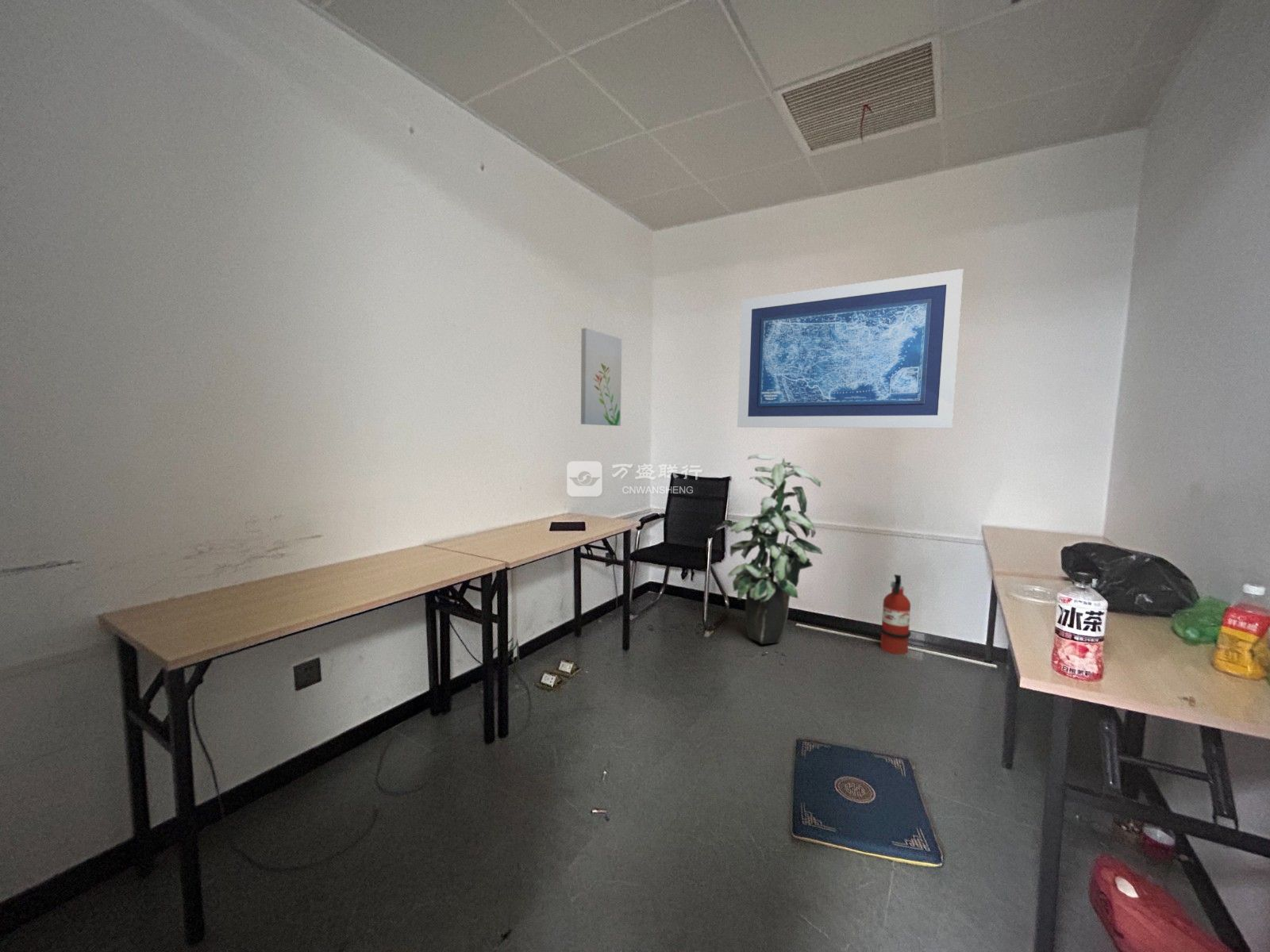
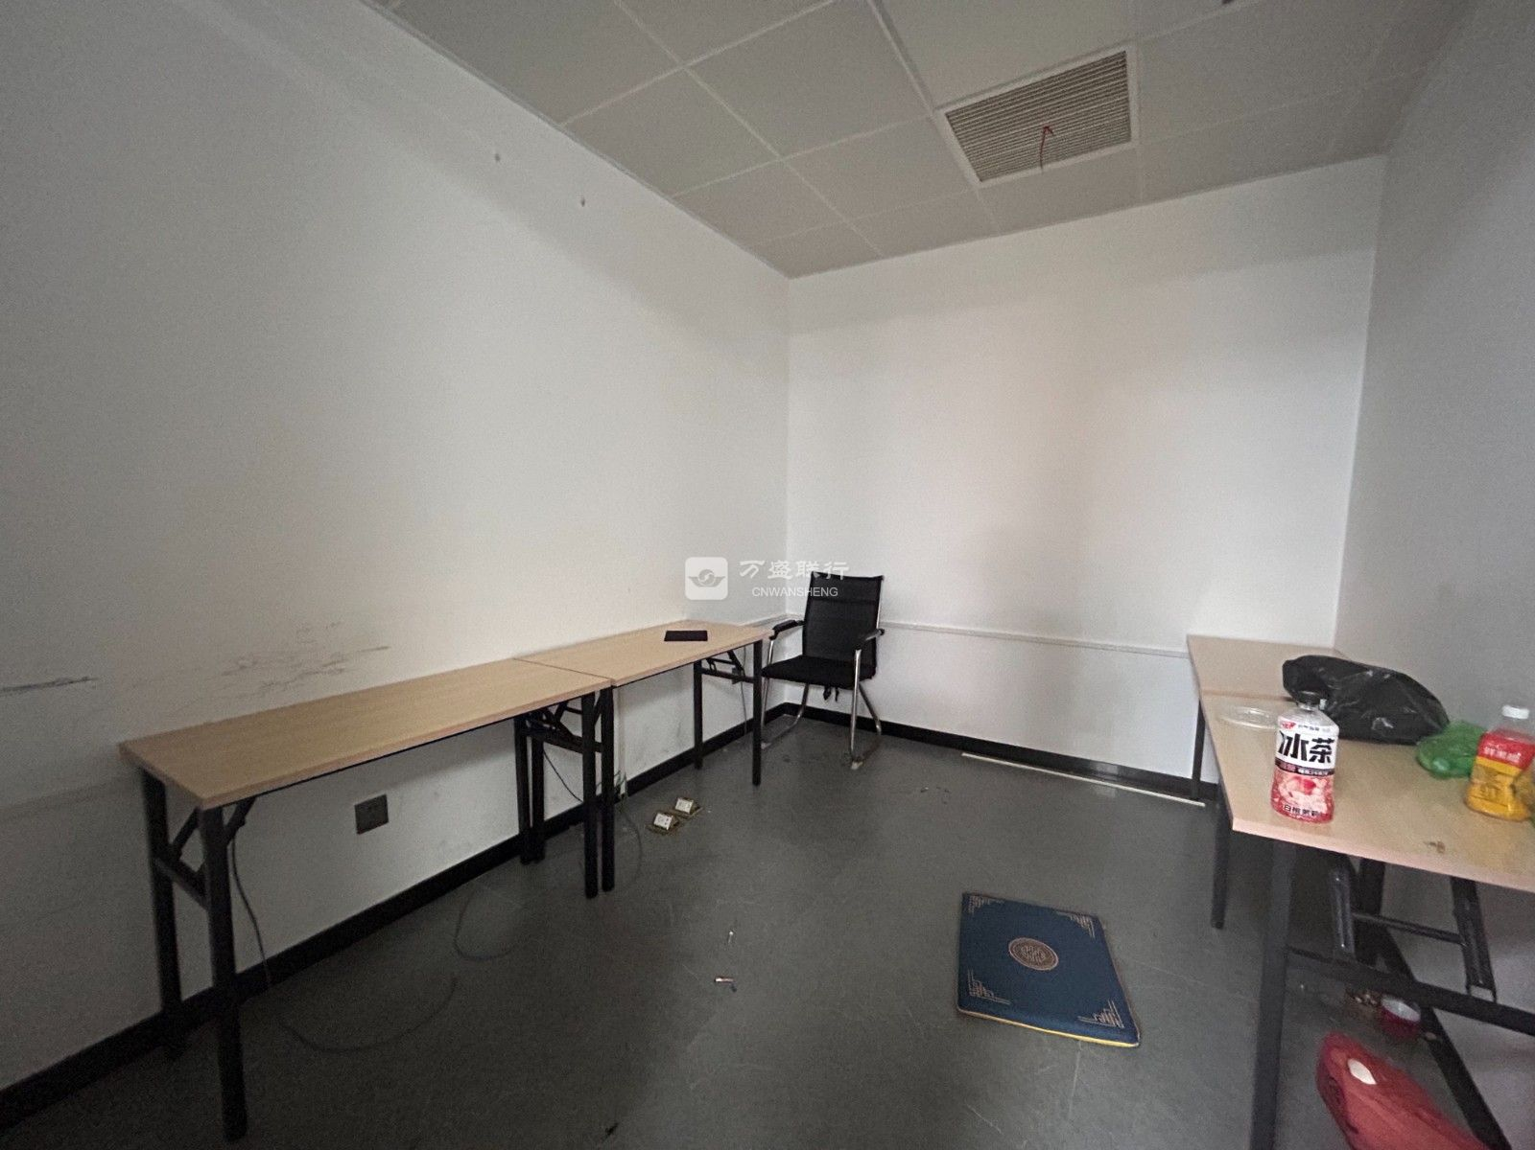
- wall art [580,327,622,427]
- wall art [737,268,964,429]
- fire extinguisher [879,574,912,655]
- indoor plant [722,453,823,645]
